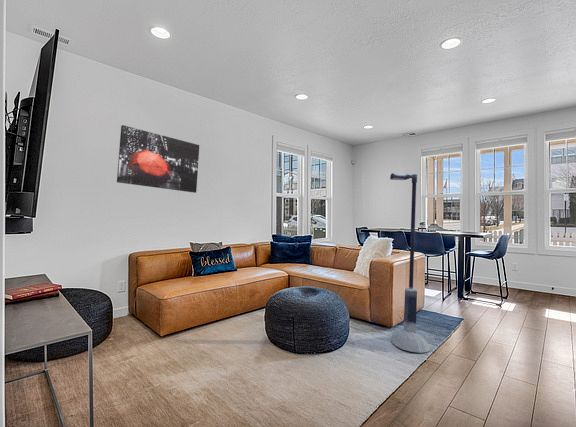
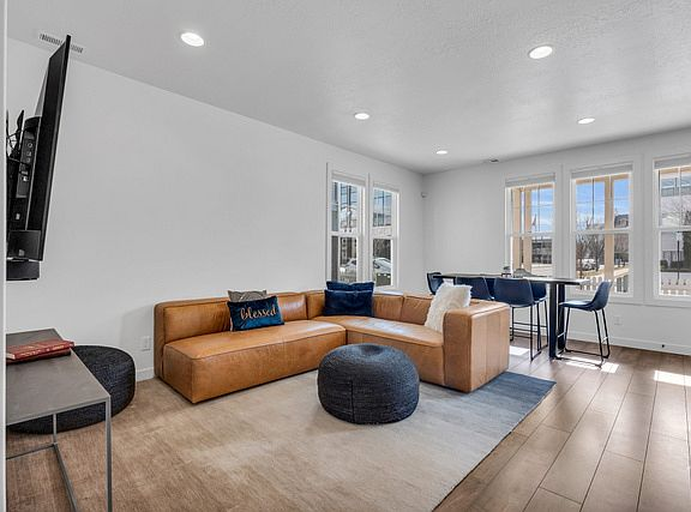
- floor lamp [389,172,431,354]
- wall art [116,124,200,194]
